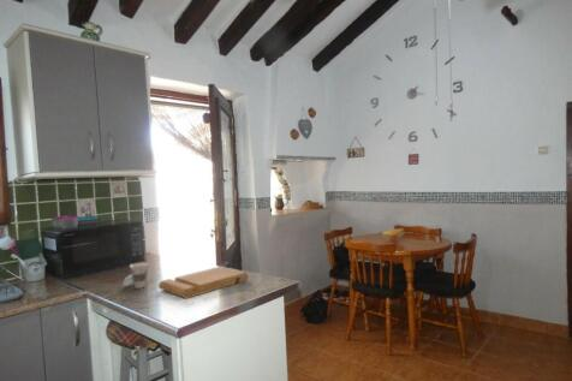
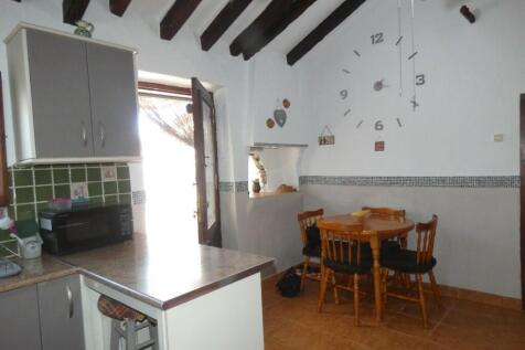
- cutting board [157,266,249,299]
- cup [123,262,149,290]
